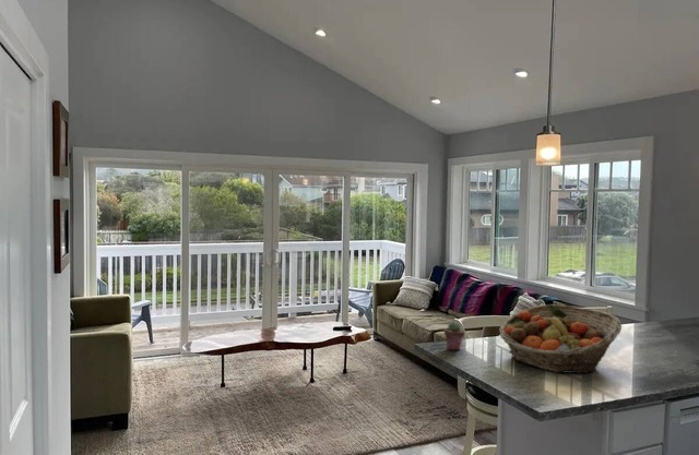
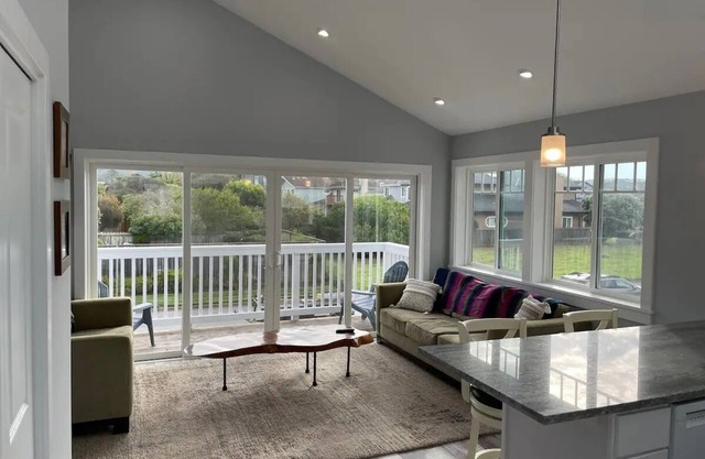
- fruit basket [498,303,623,374]
- potted succulent [443,321,465,351]
